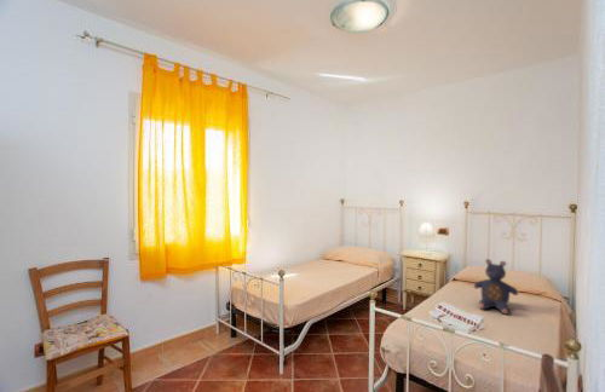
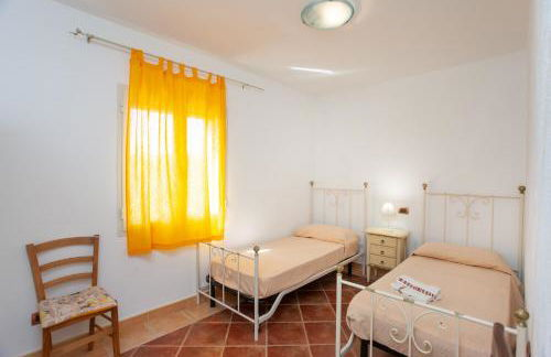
- teddy bear [472,258,520,315]
